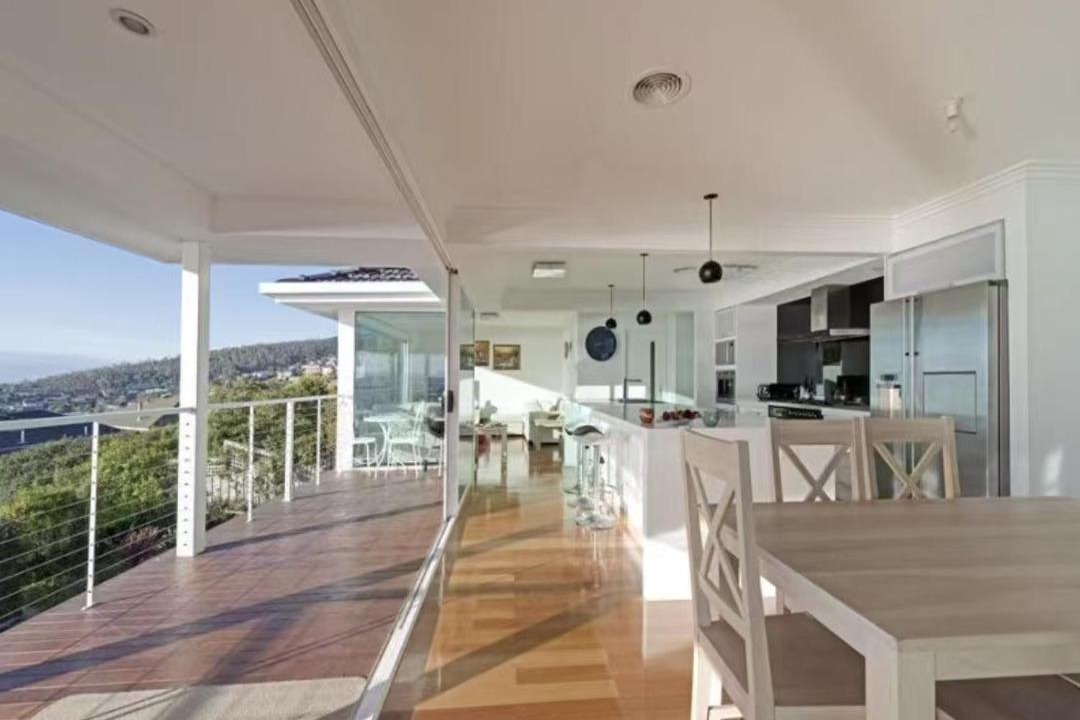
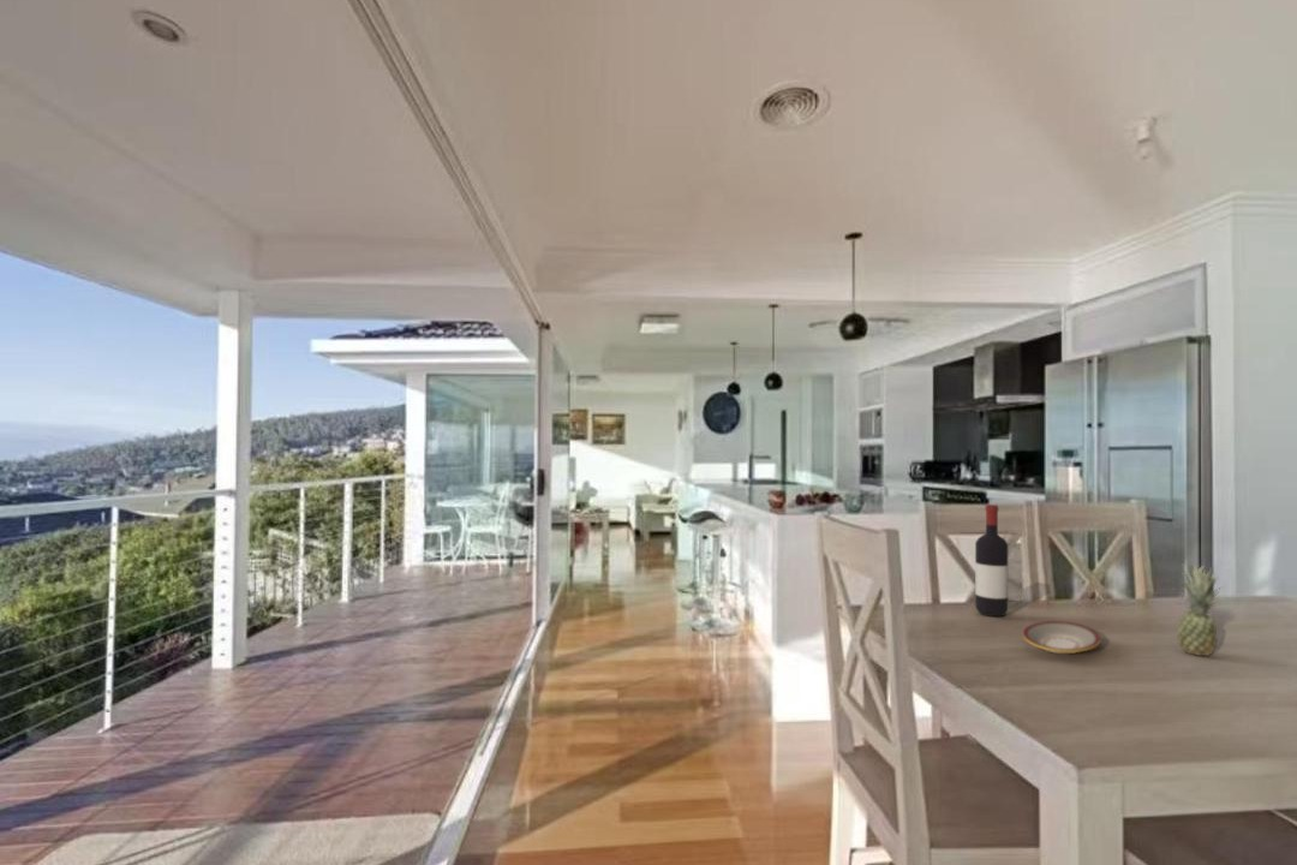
+ plate [1022,620,1101,655]
+ wine bottle [974,503,1009,618]
+ fruit [1176,561,1223,657]
